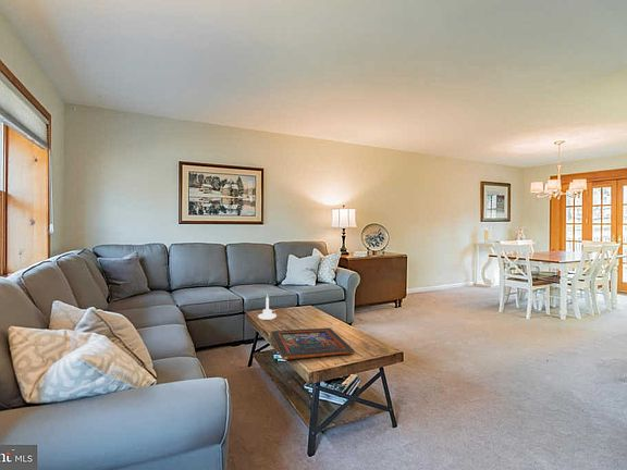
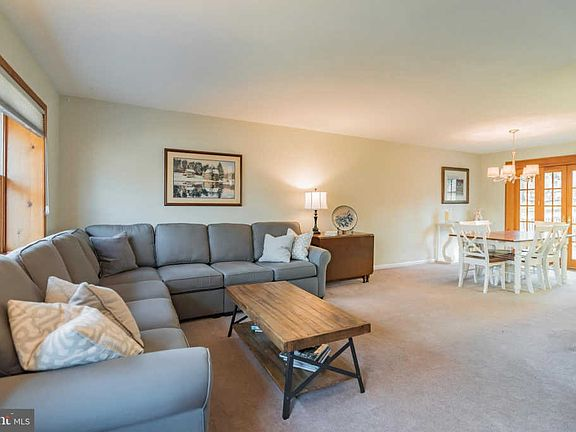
- religious icon [270,326,356,361]
- candle holder [257,294,278,321]
